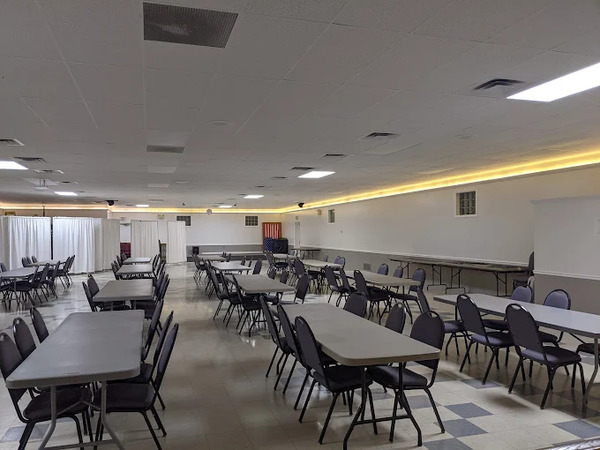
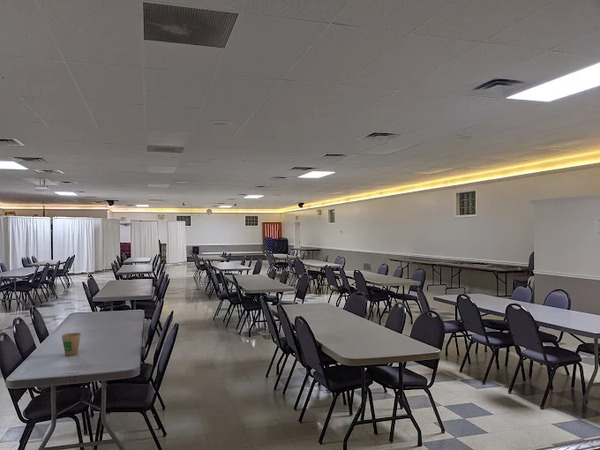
+ paper cup [61,332,82,357]
